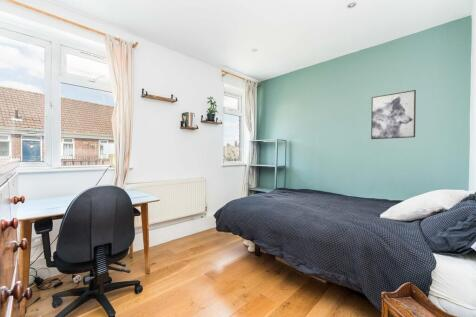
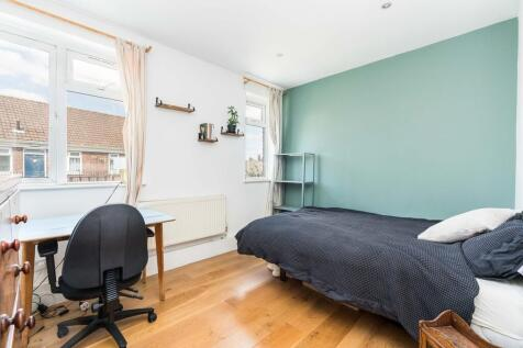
- wall art [370,89,417,140]
